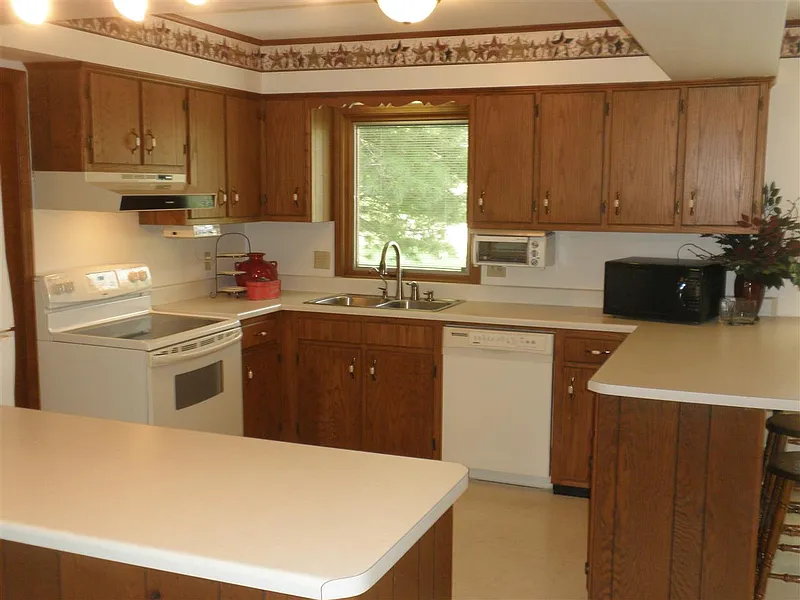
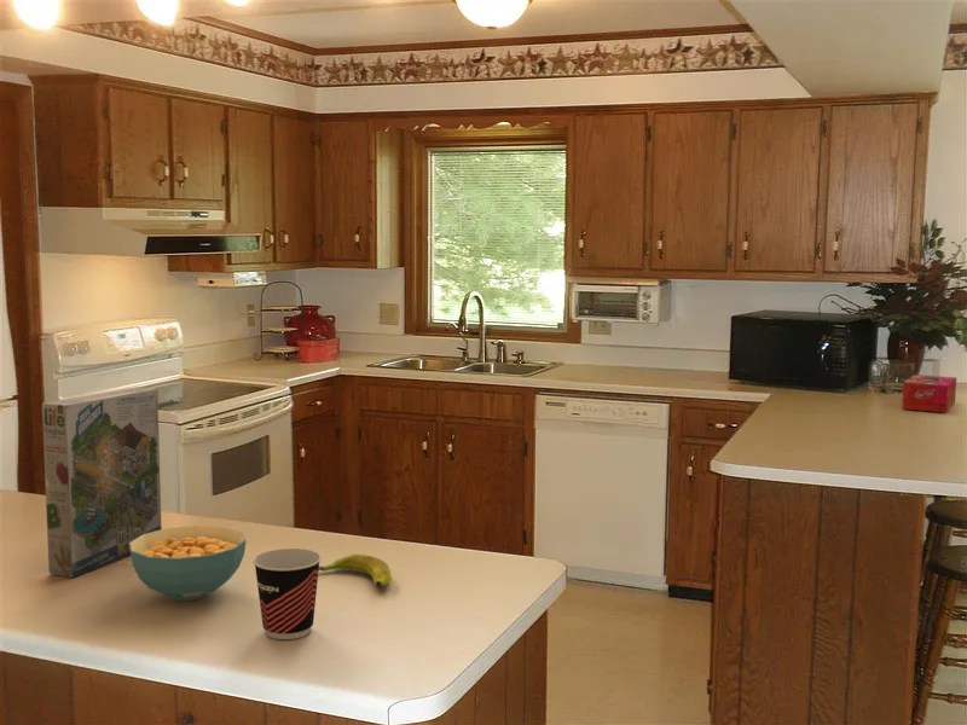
+ cup [253,547,323,640]
+ banana [319,553,393,588]
+ cereal bowl [129,524,248,602]
+ cereal box [41,385,162,579]
+ tissue box [901,373,957,414]
